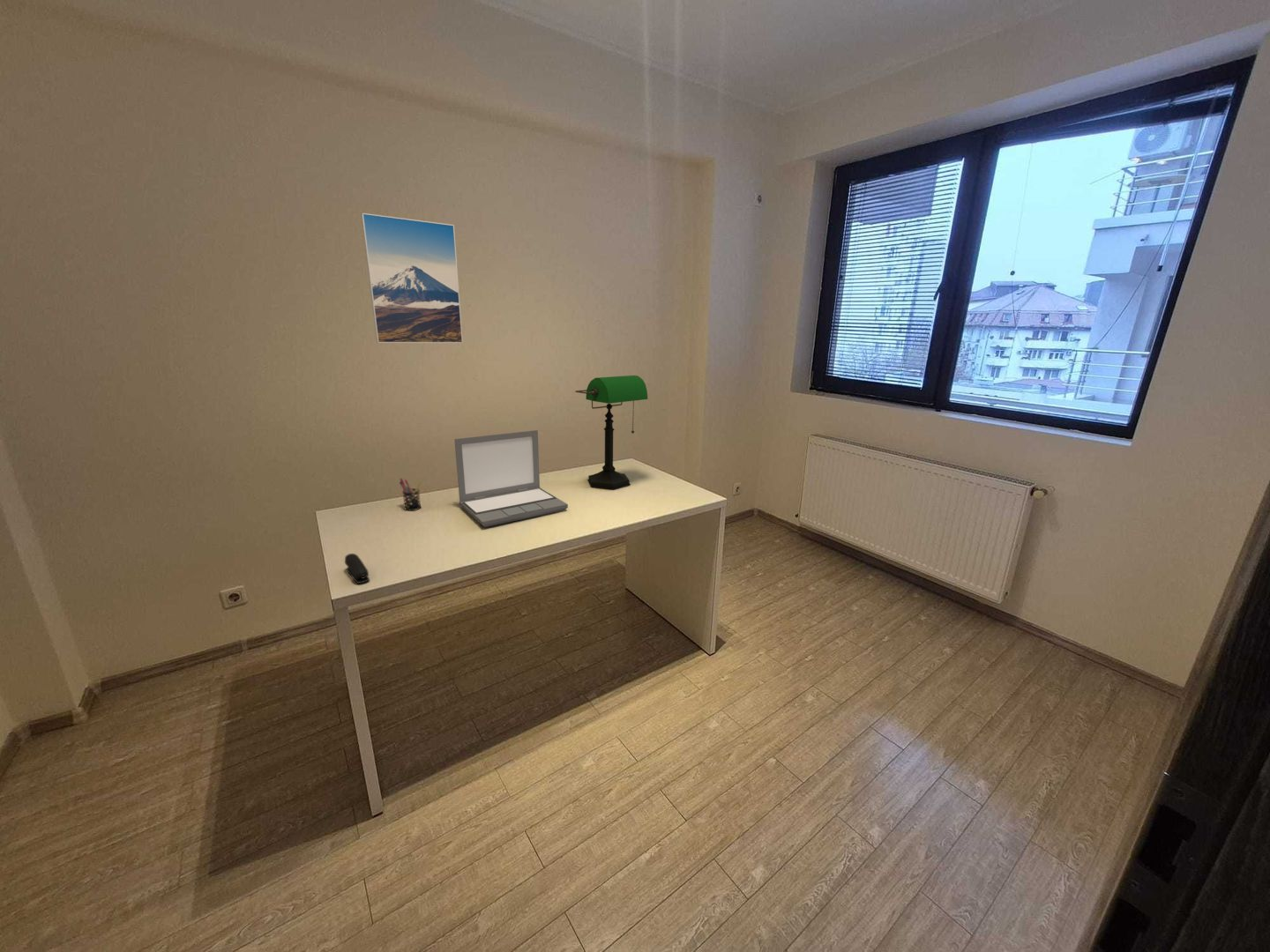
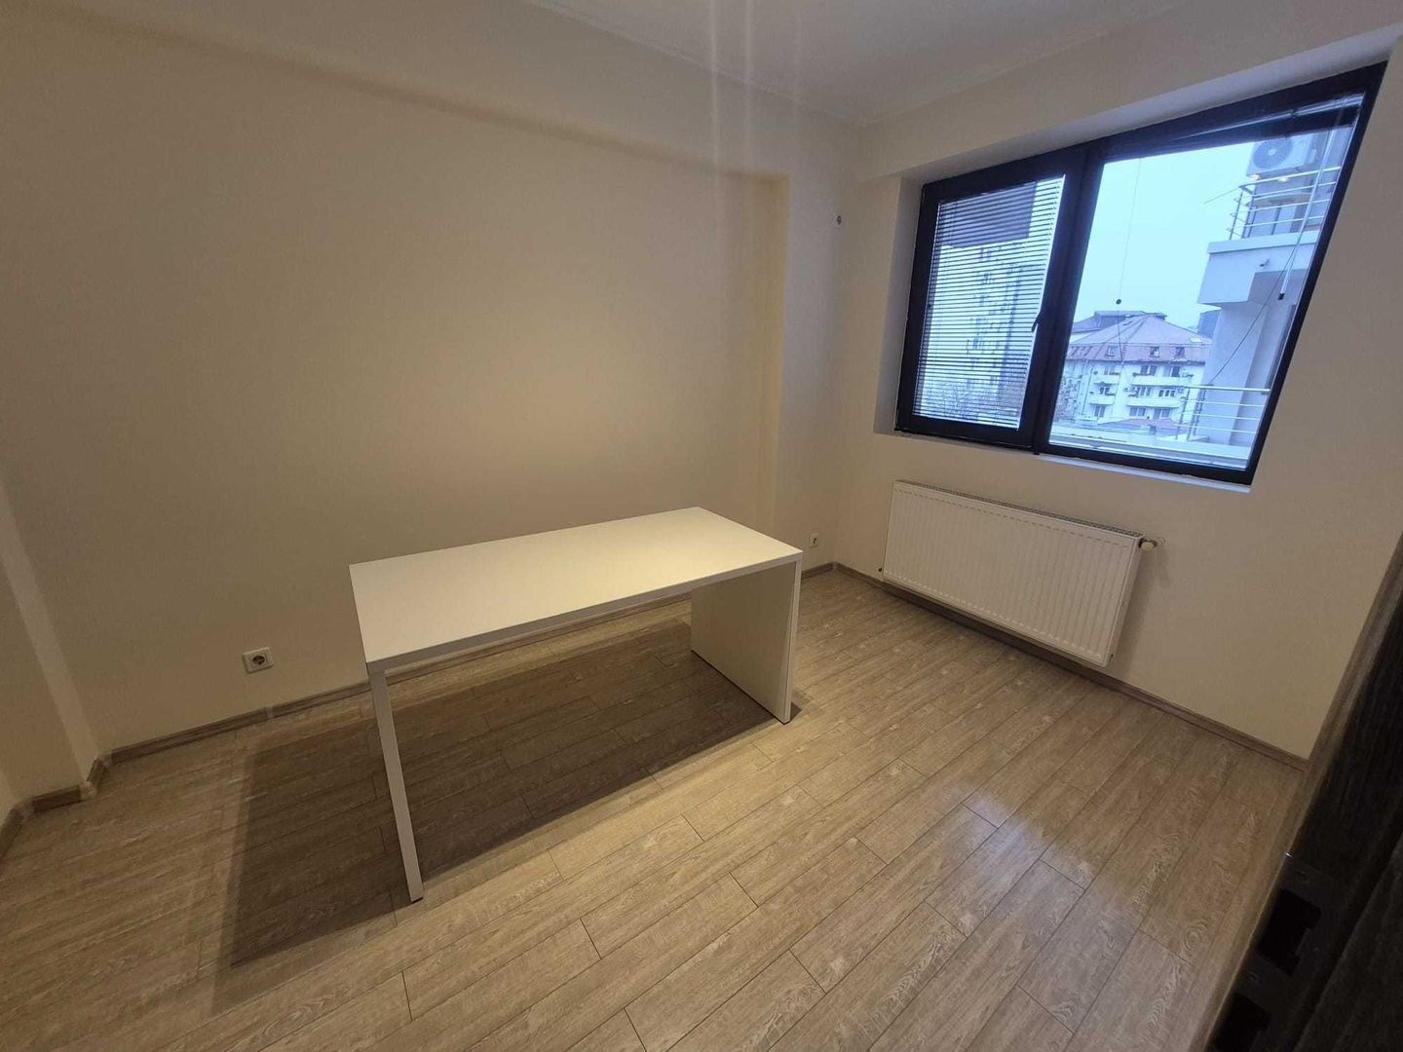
- desk lamp [574,375,648,490]
- pen holder [399,478,422,511]
- stapler [344,553,370,584]
- laptop [453,429,569,528]
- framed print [361,212,464,344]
